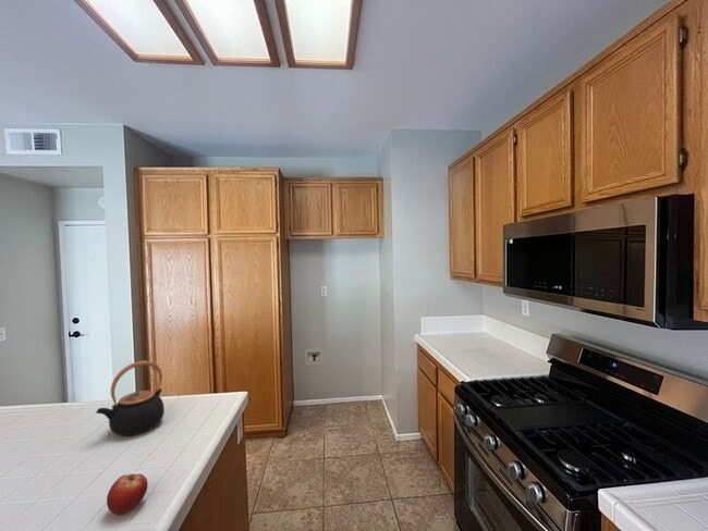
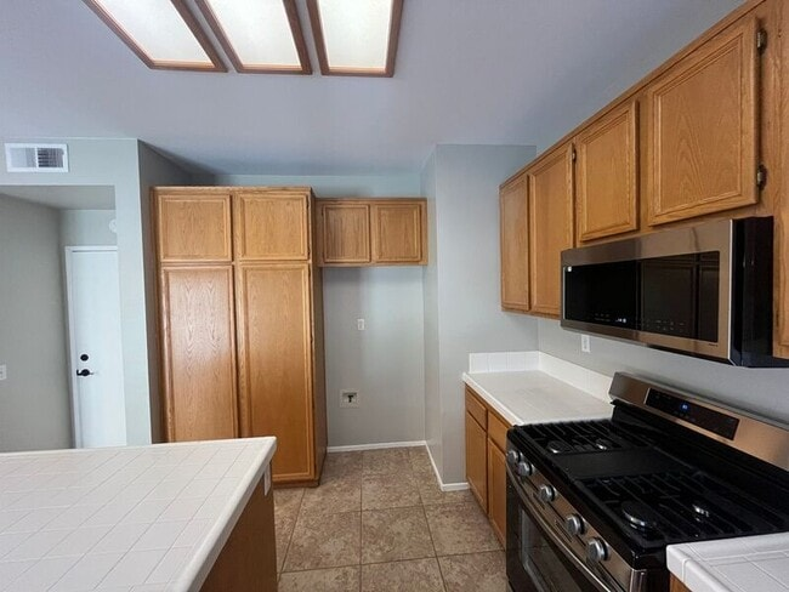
- fruit [106,473,149,516]
- teapot [95,359,166,437]
